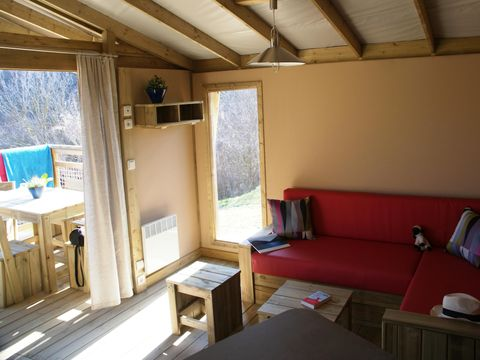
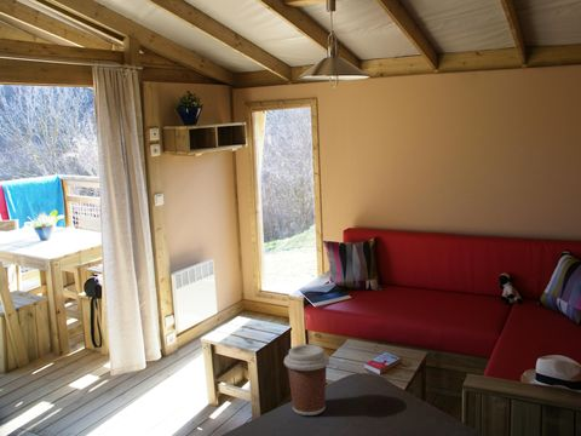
+ coffee cup [283,343,330,417]
